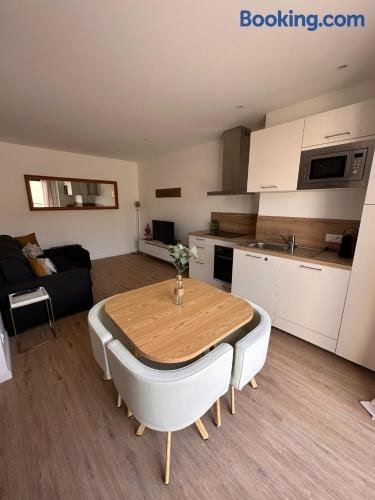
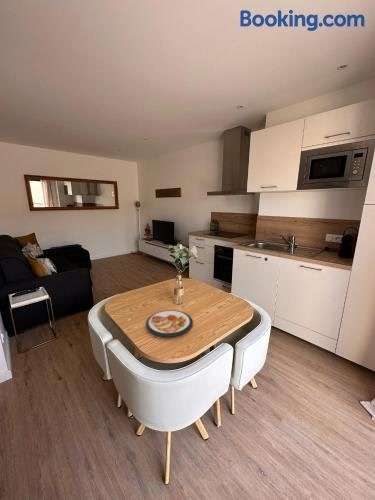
+ dish [145,309,194,338]
